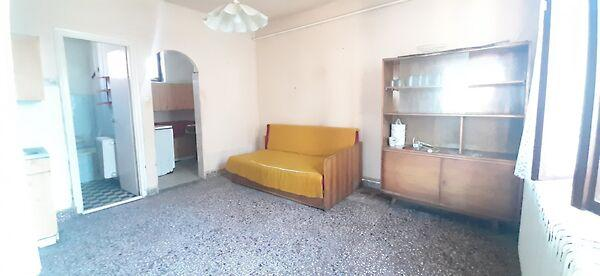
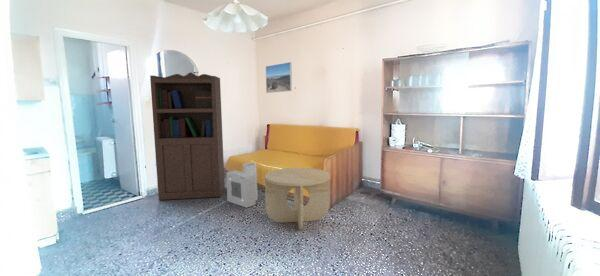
+ air purifier [225,162,263,209]
+ bookcase [149,72,226,201]
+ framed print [265,61,293,94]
+ side table [264,167,331,231]
